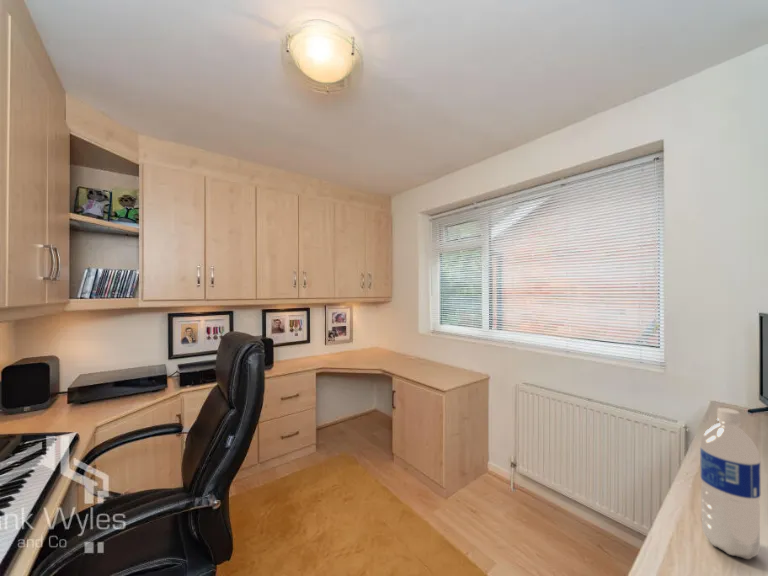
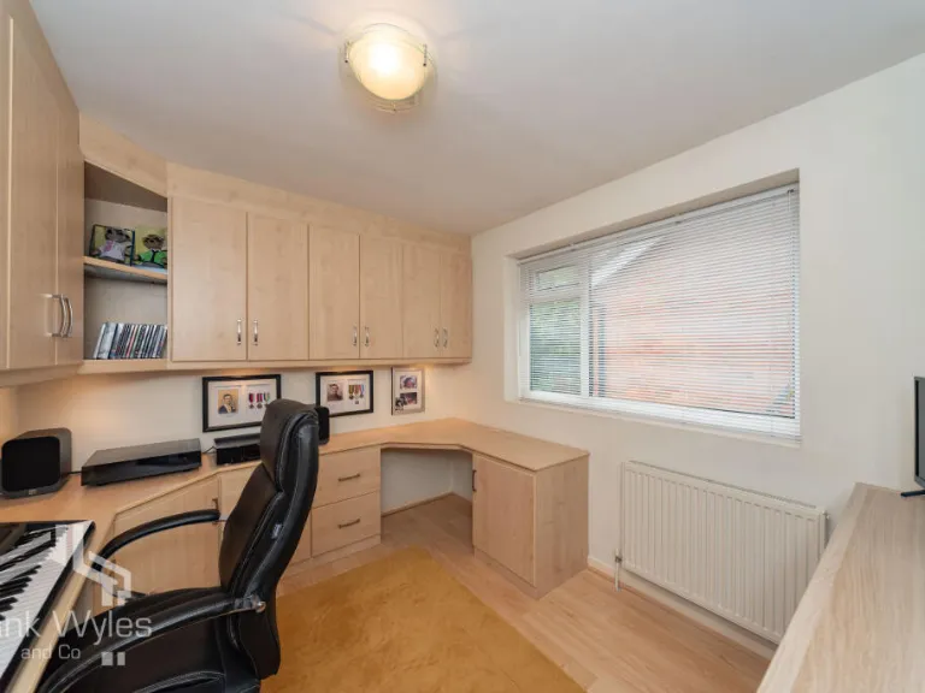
- water bottle [699,407,761,560]
